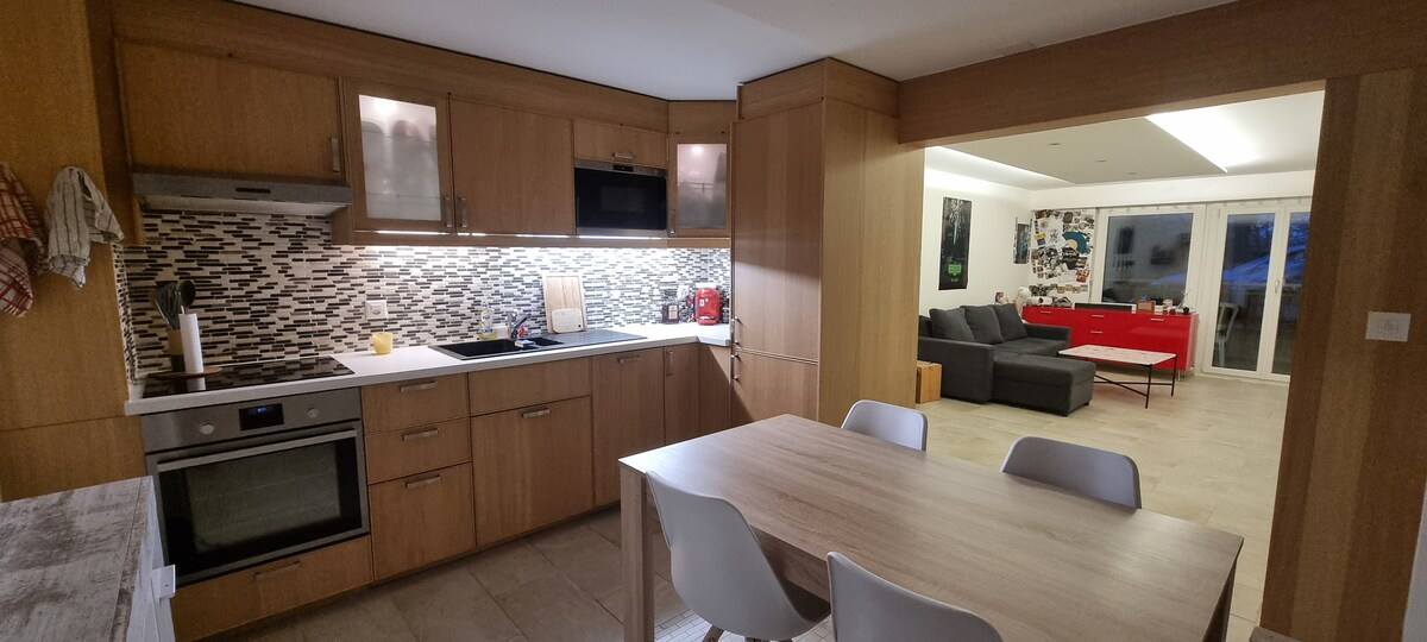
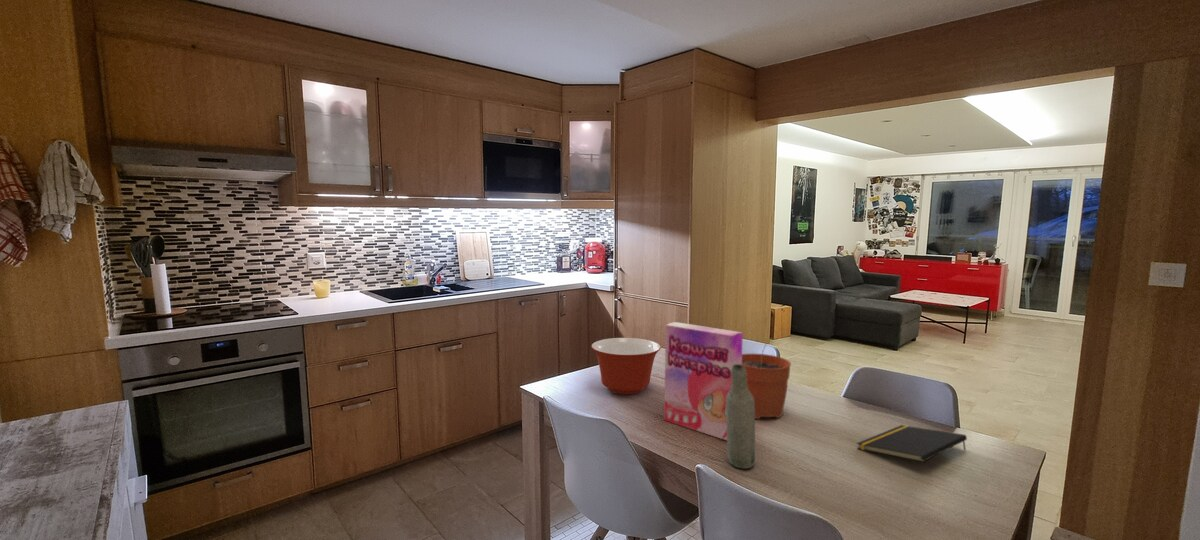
+ cereal box [663,321,744,441]
+ notepad [855,424,968,463]
+ plant pot [742,336,792,420]
+ bottle [726,364,756,470]
+ mixing bowl [590,337,662,395]
